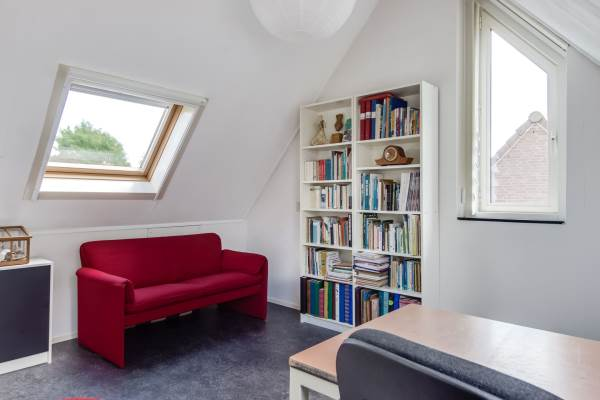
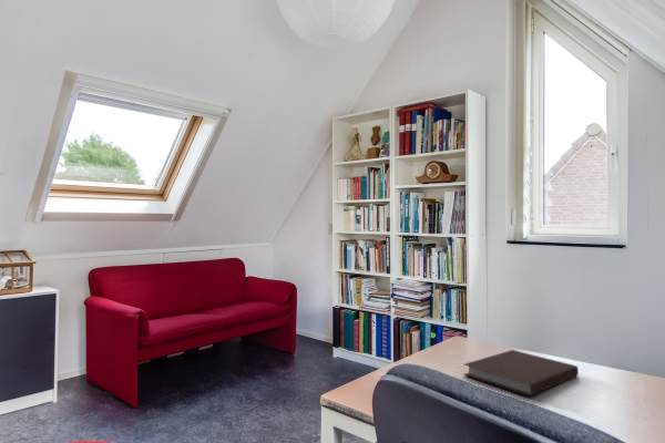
+ notebook [462,349,580,396]
